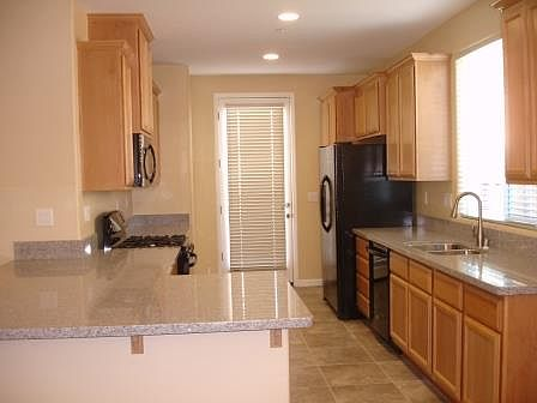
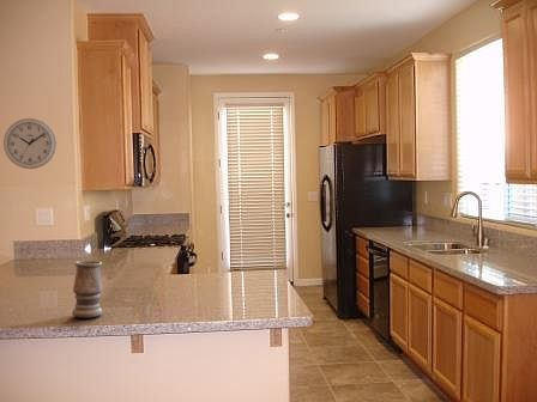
+ wall clock [2,117,58,170]
+ vase [71,260,103,319]
